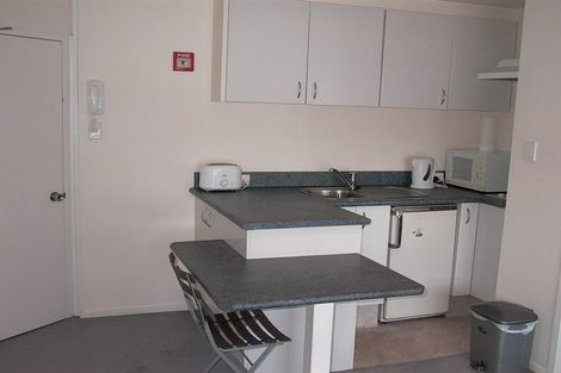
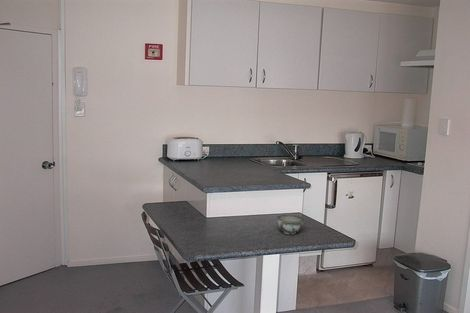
+ bowl [276,214,305,236]
